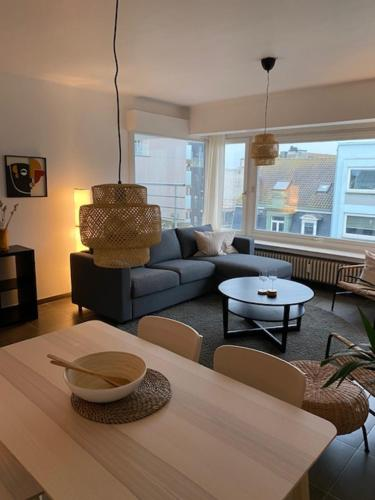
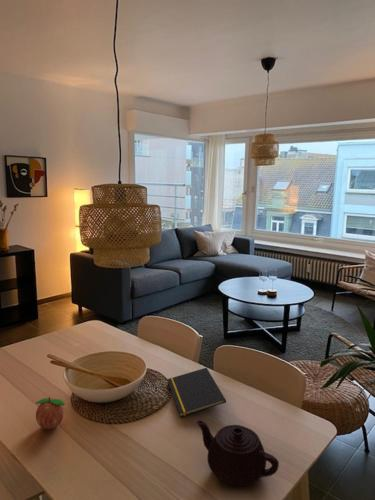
+ teapot [195,419,280,487]
+ notepad [166,367,227,418]
+ fruit [35,396,66,430]
